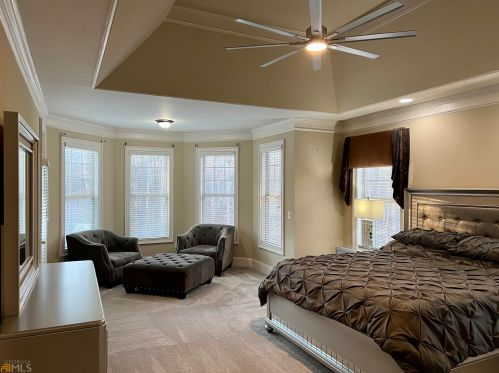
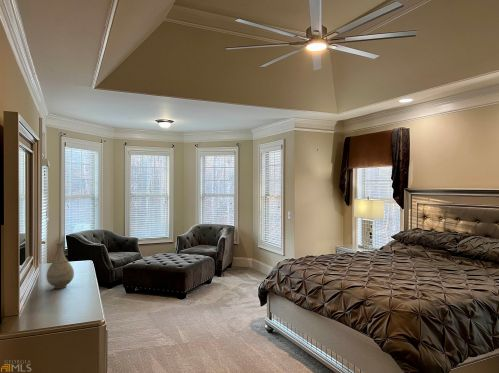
+ vase [46,242,75,290]
